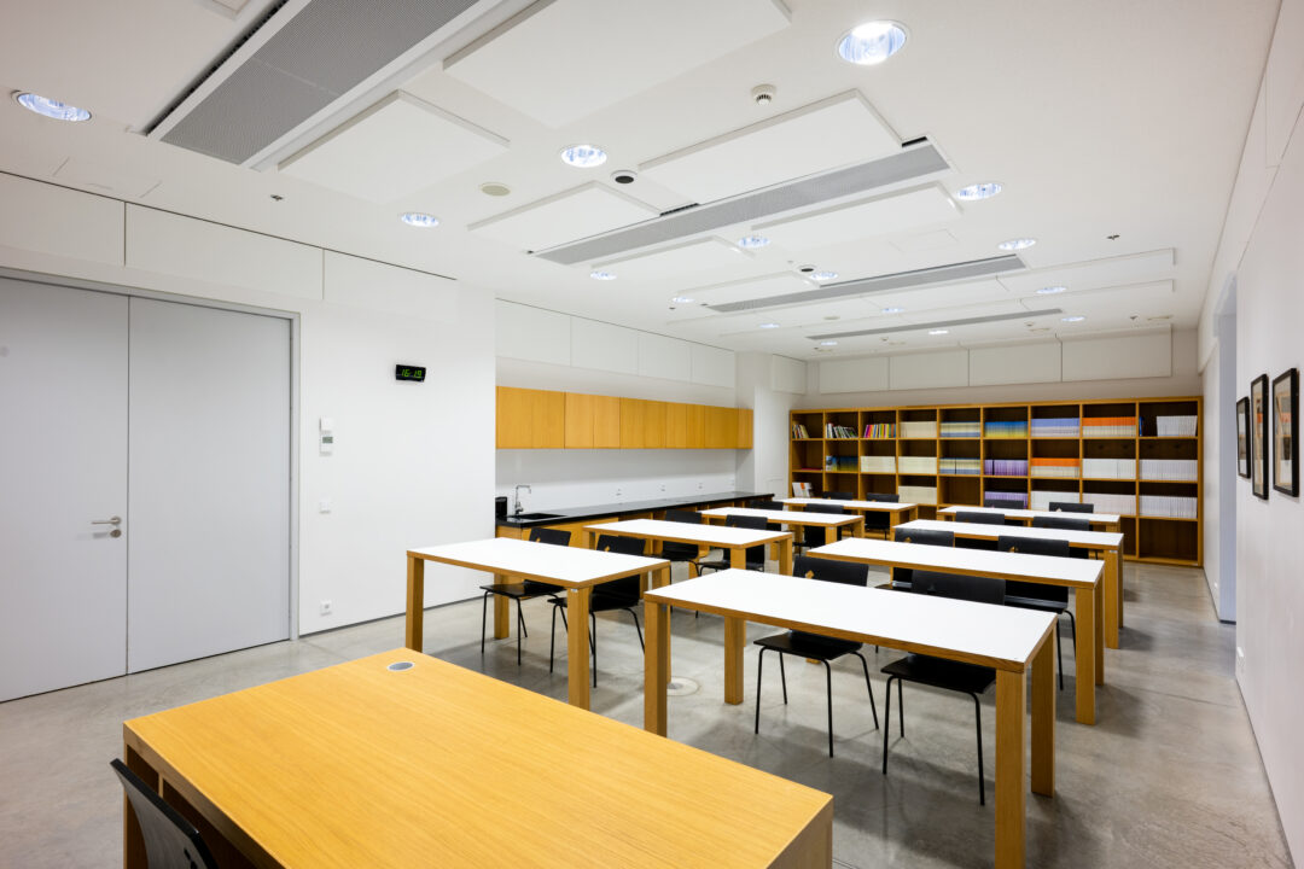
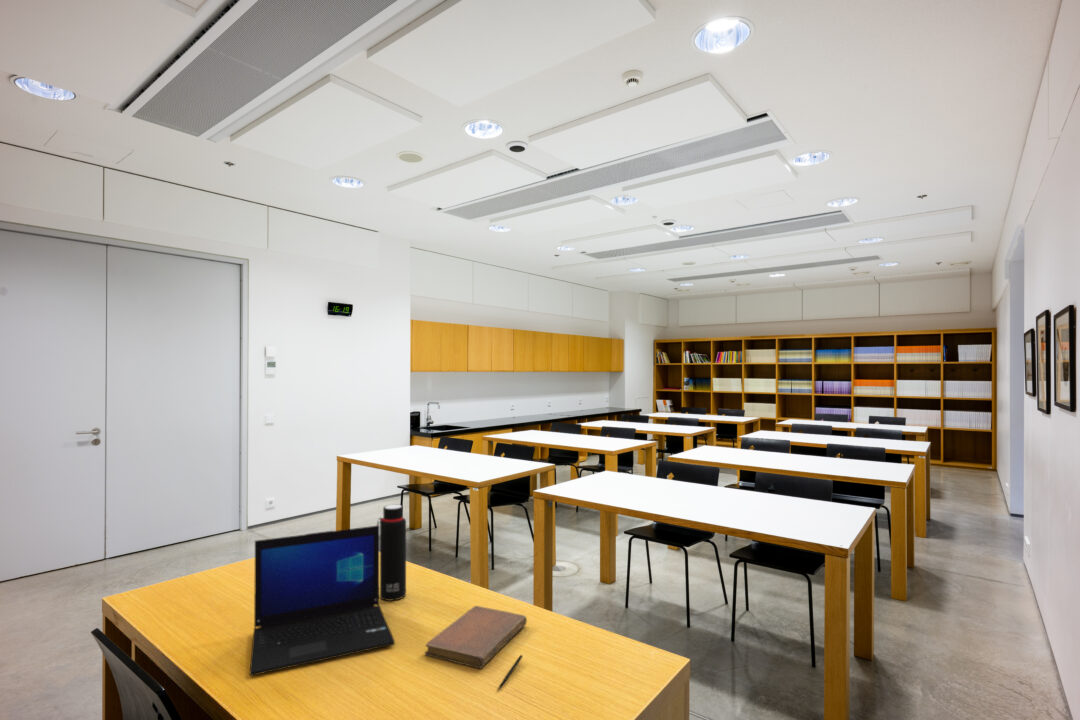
+ water bottle [376,504,407,602]
+ notebook [424,605,528,669]
+ laptop [249,525,396,677]
+ pen [496,654,524,692]
